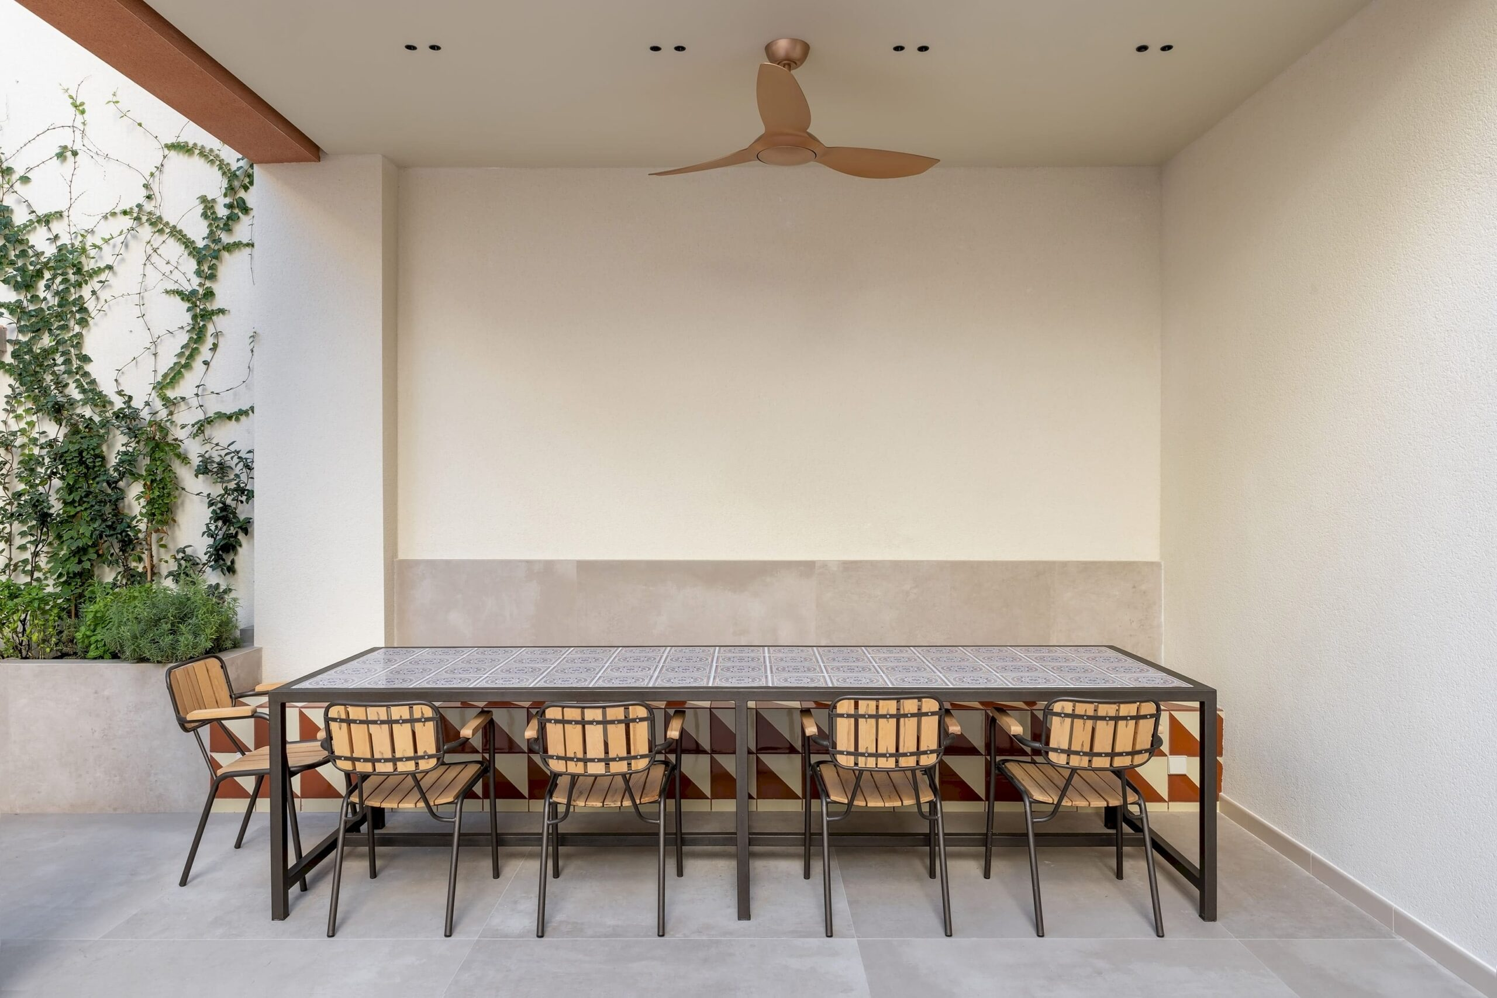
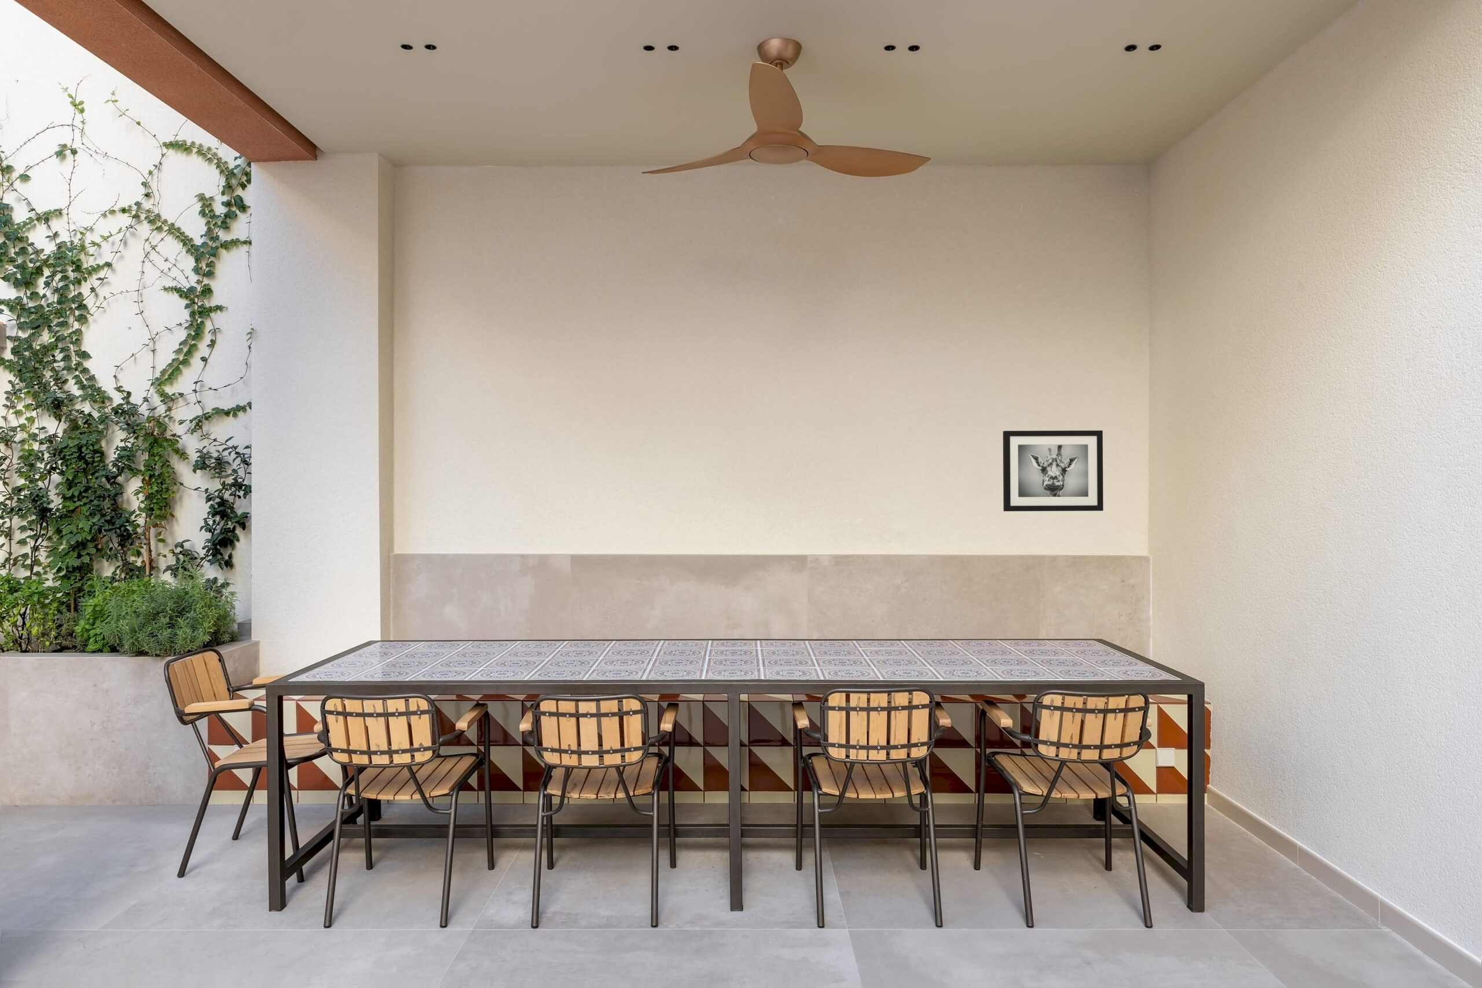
+ wall art [1002,430,1104,512]
